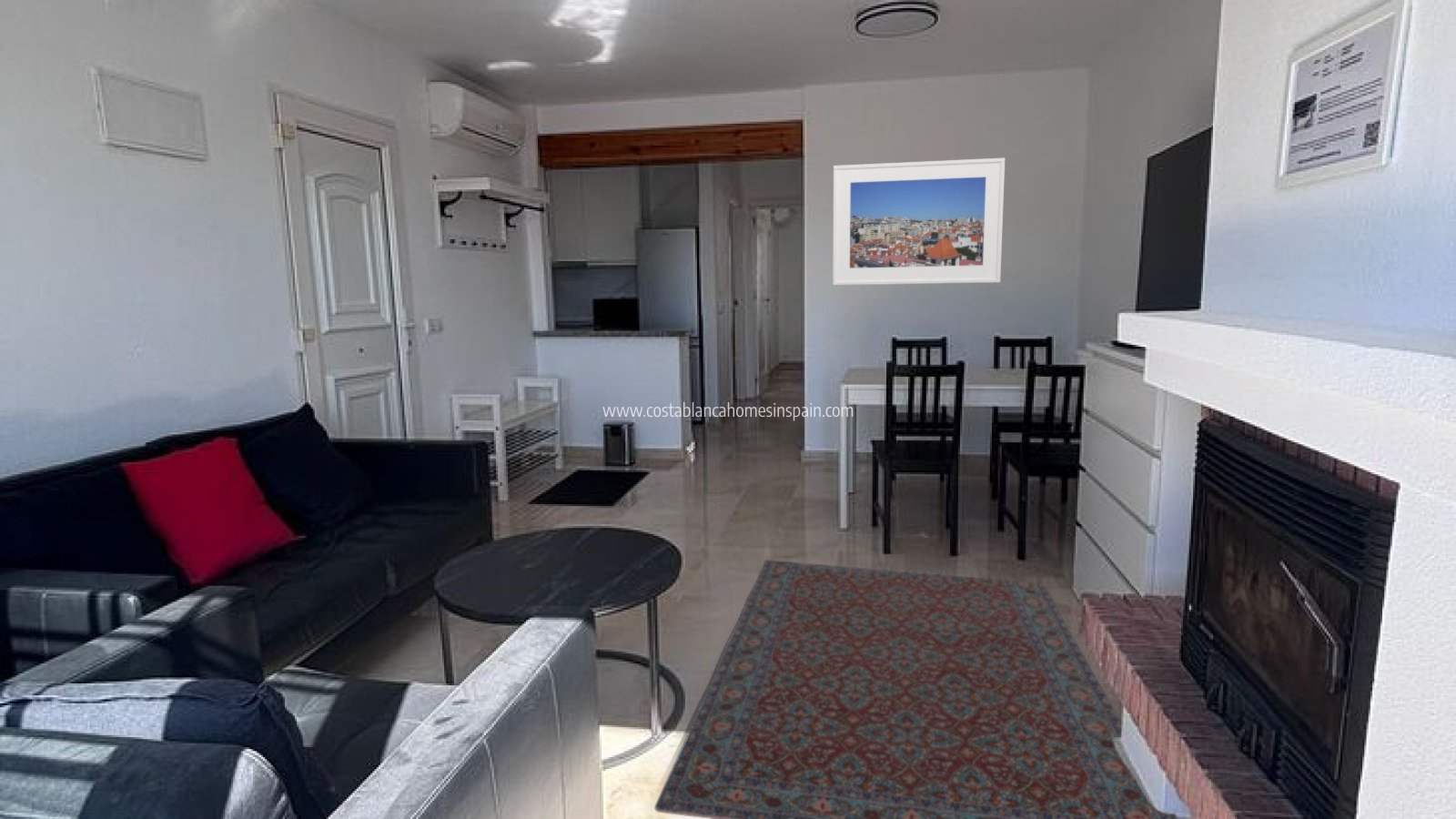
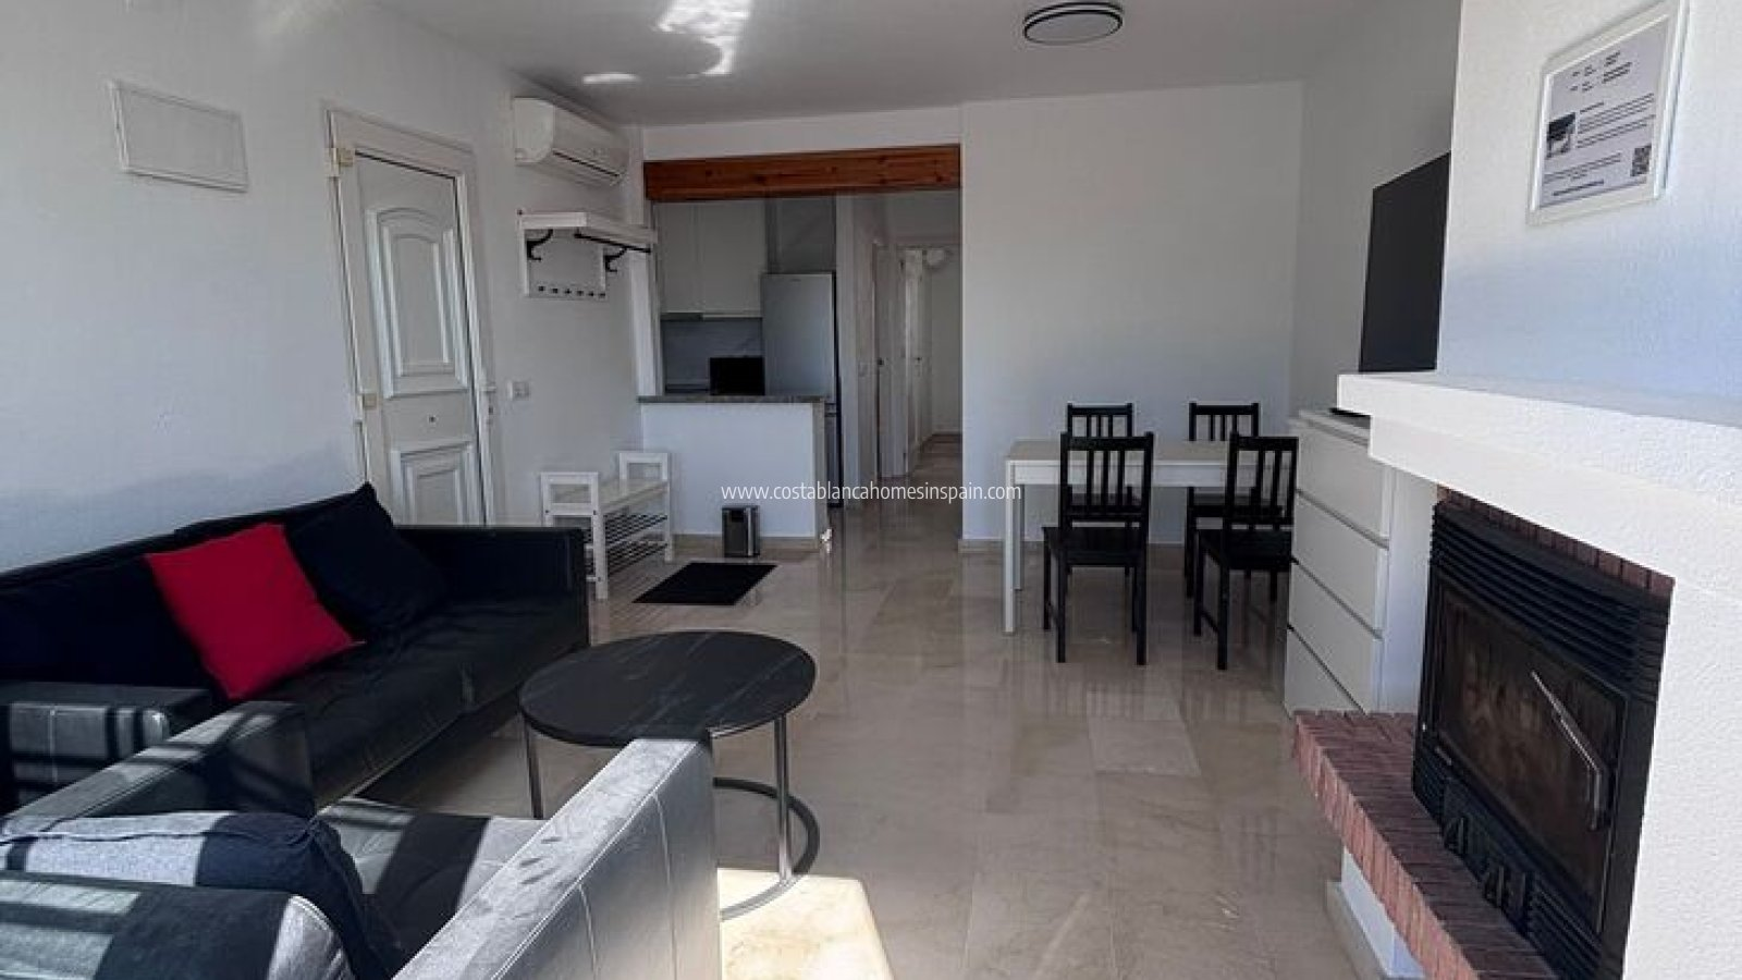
- rug [653,559,1179,819]
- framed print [832,157,1006,287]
